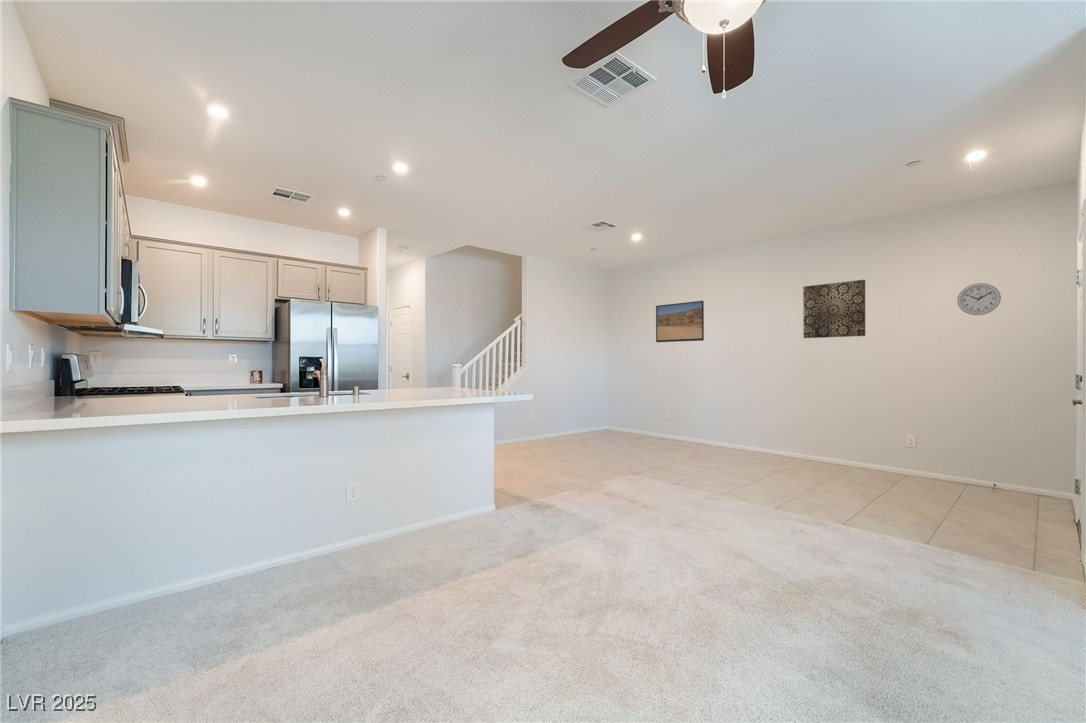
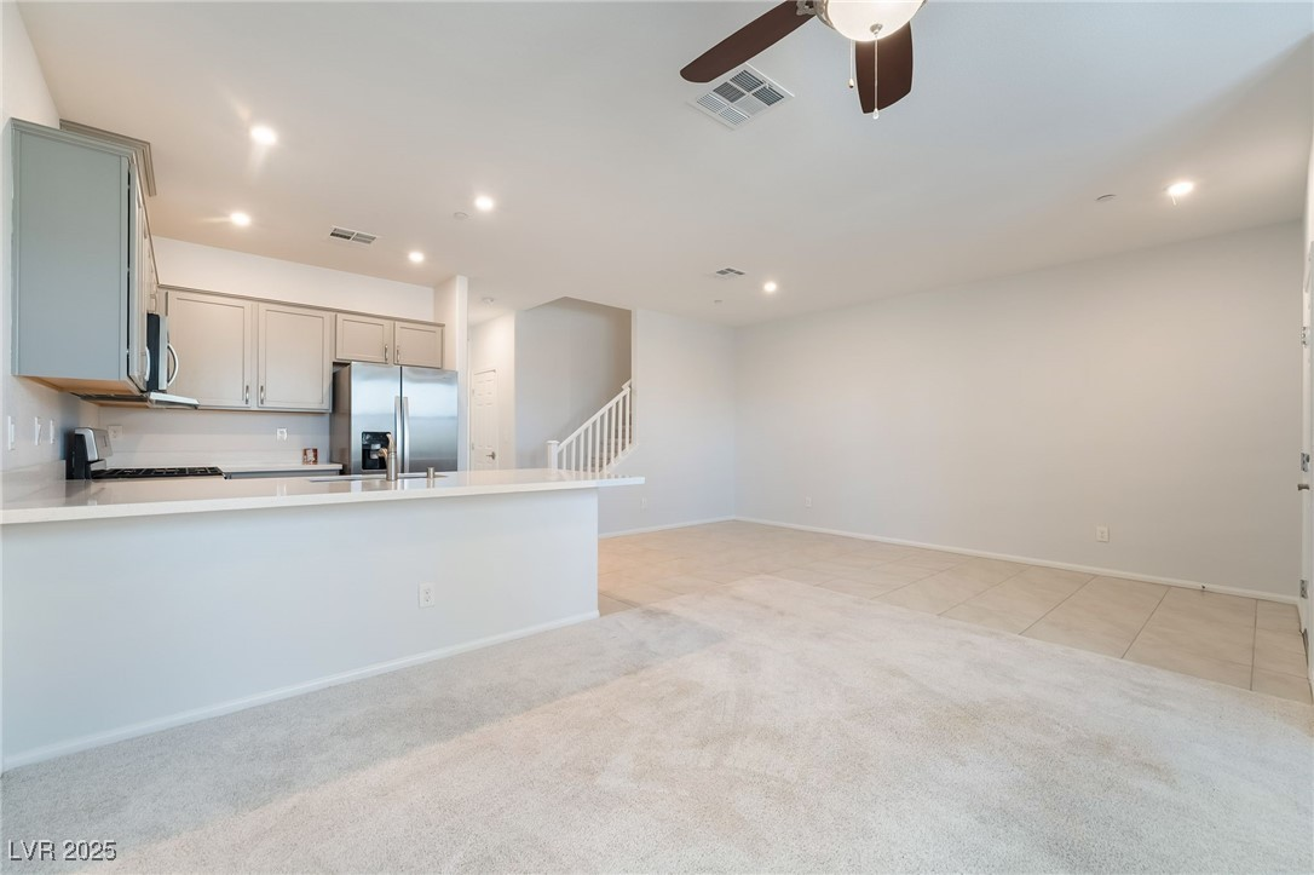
- wall clock [956,282,1002,316]
- wall art [802,279,866,339]
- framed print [655,300,705,343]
